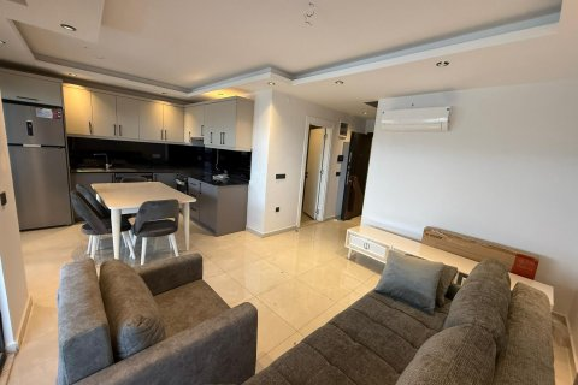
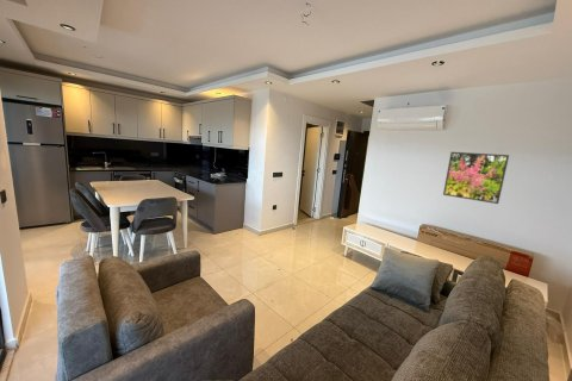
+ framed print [442,151,510,205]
